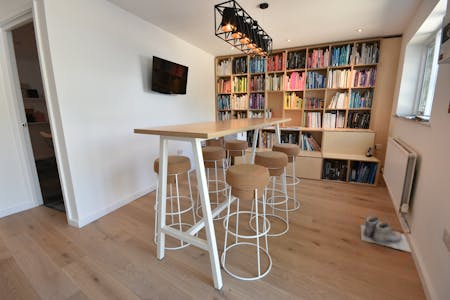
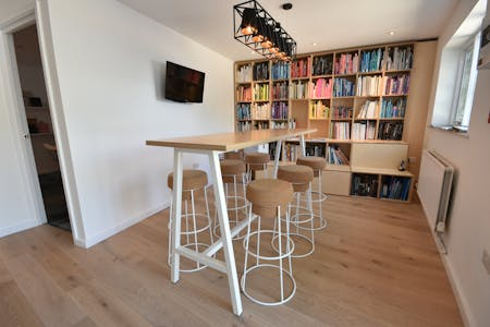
- boots [360,214,412,253]
